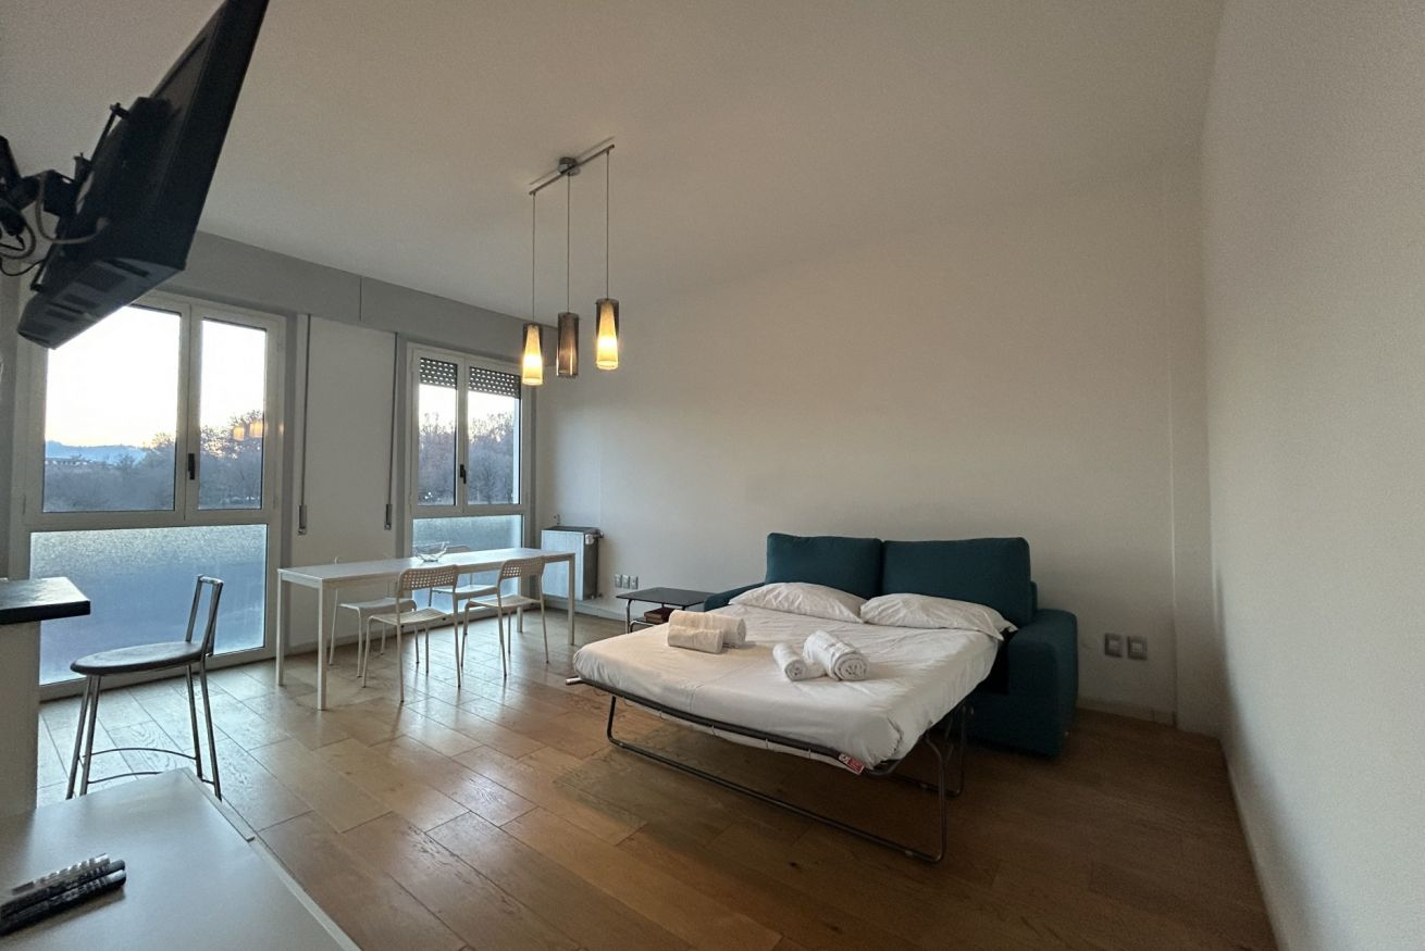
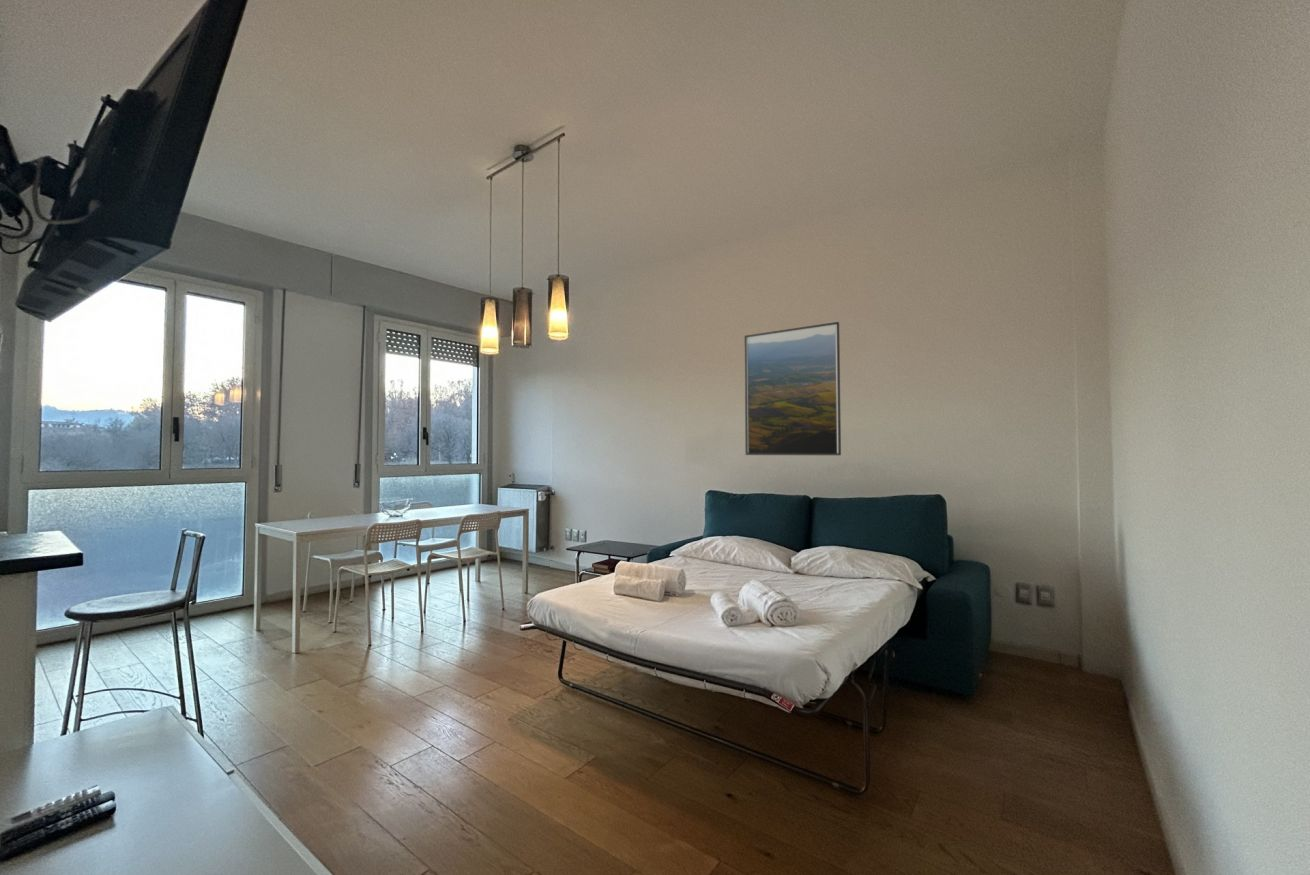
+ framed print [743,321,842,456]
